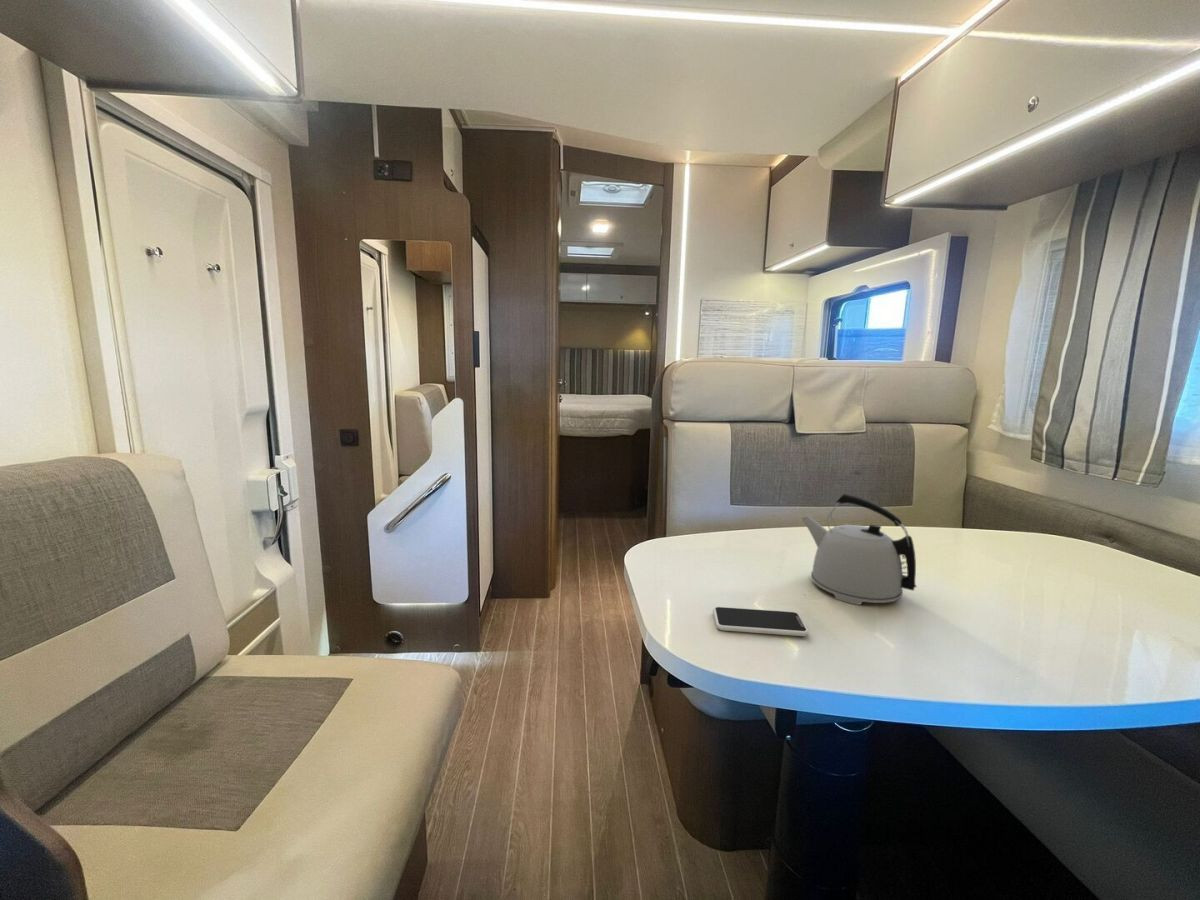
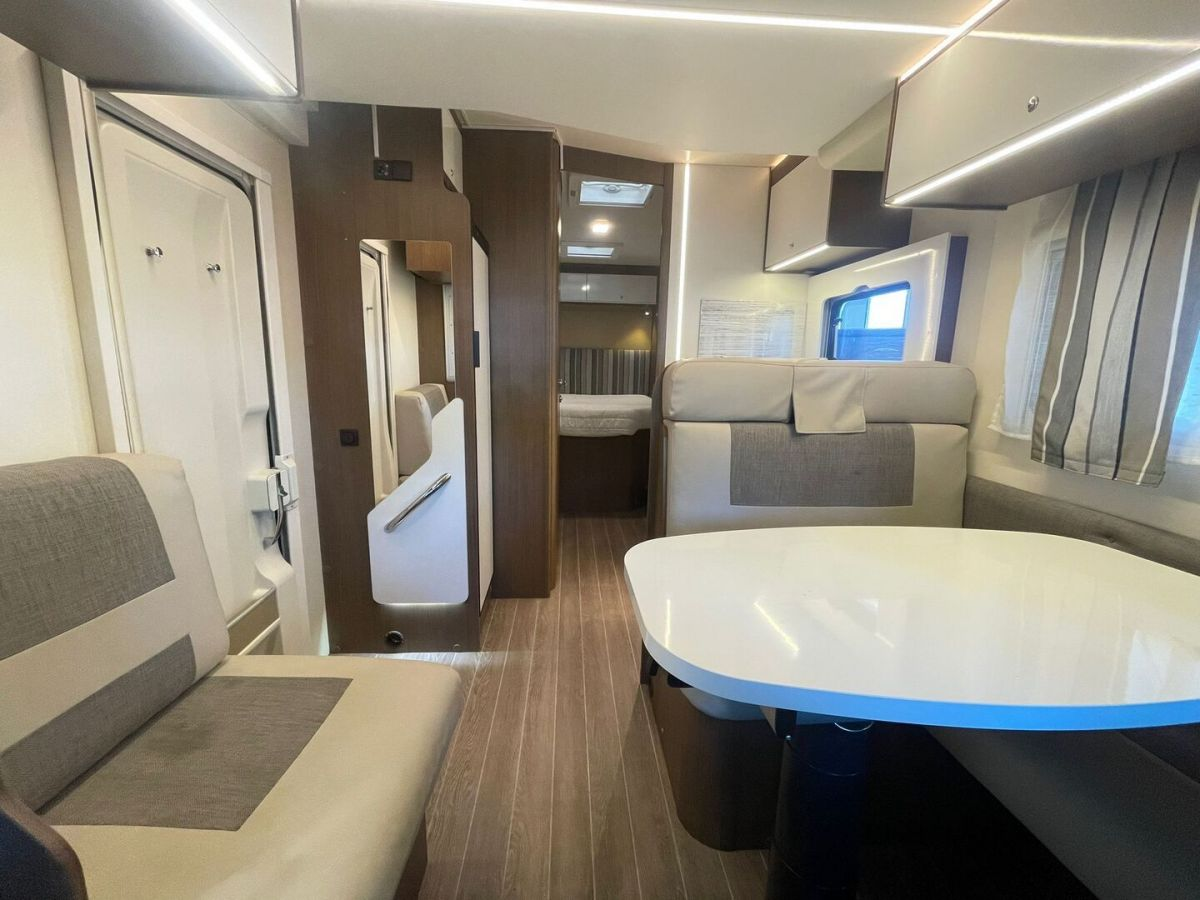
- kettle [800,493,918,606]
- smartphone [712,606,810,637]
